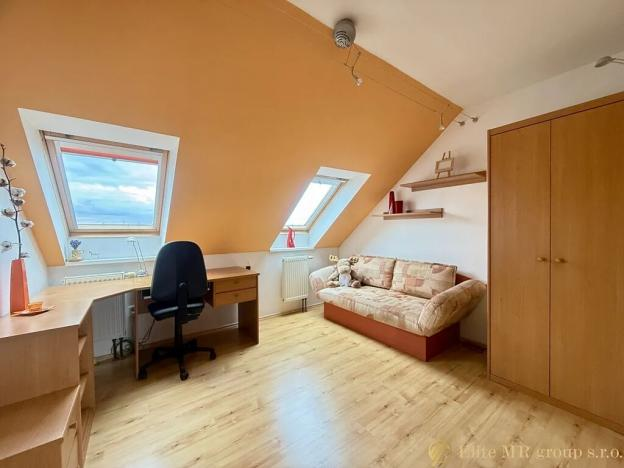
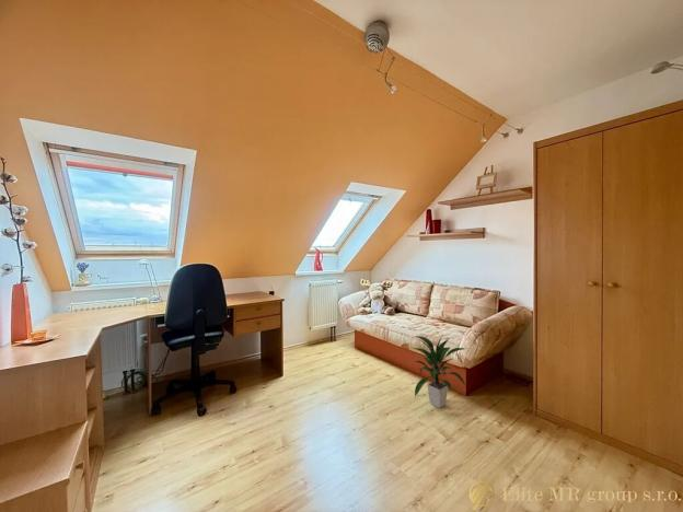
+ indoor plant [413,335,467,409]
